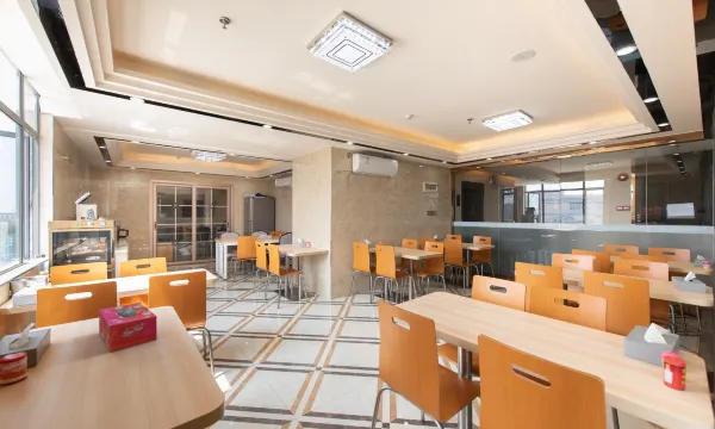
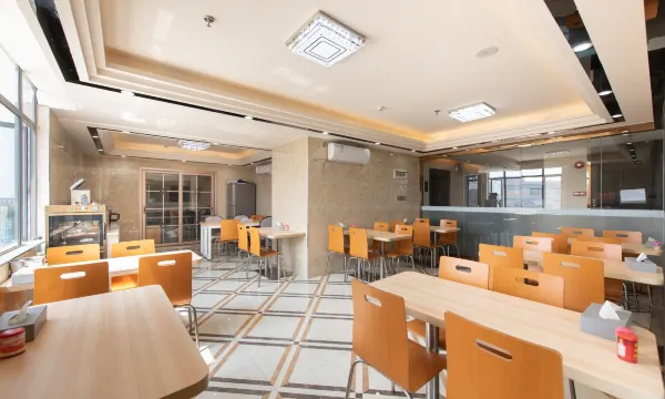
- tissue box [98,301,158,354]
